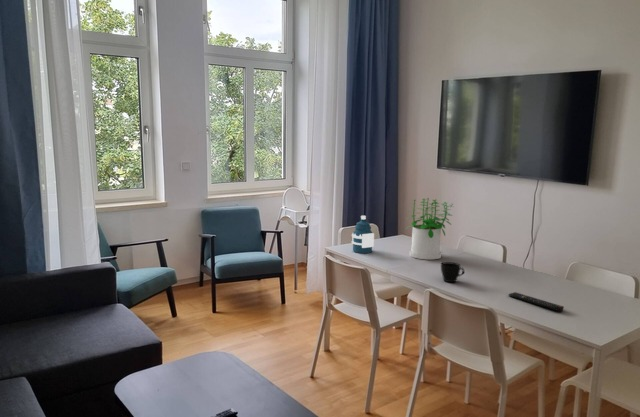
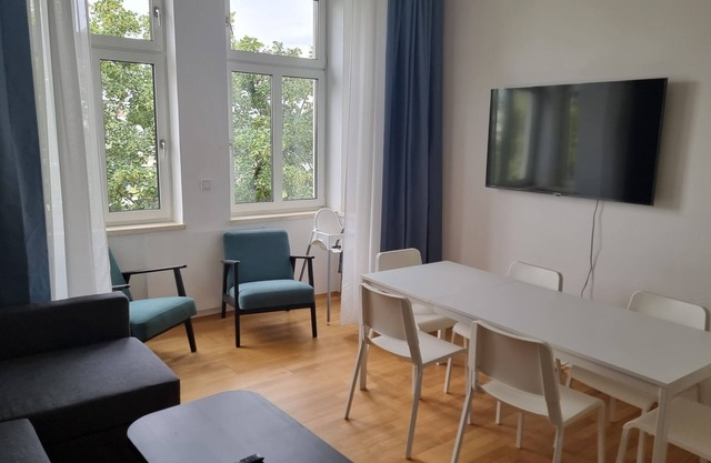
- water bottle [351,215,375,254]
- cup [440,261,465,283]
- remote control [508,291,565,312]
- potted plant [405,197,454,260]
